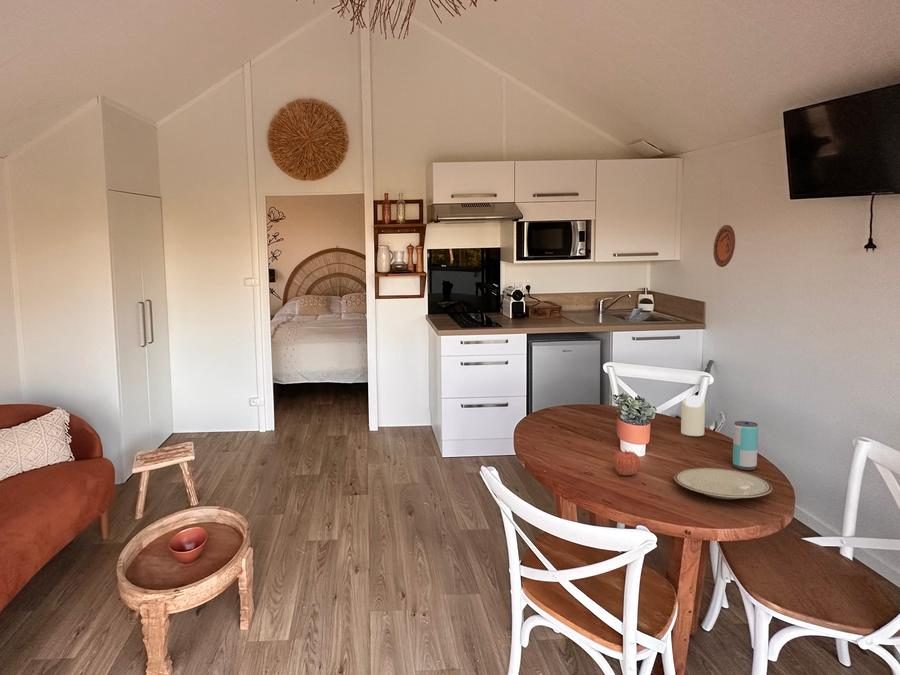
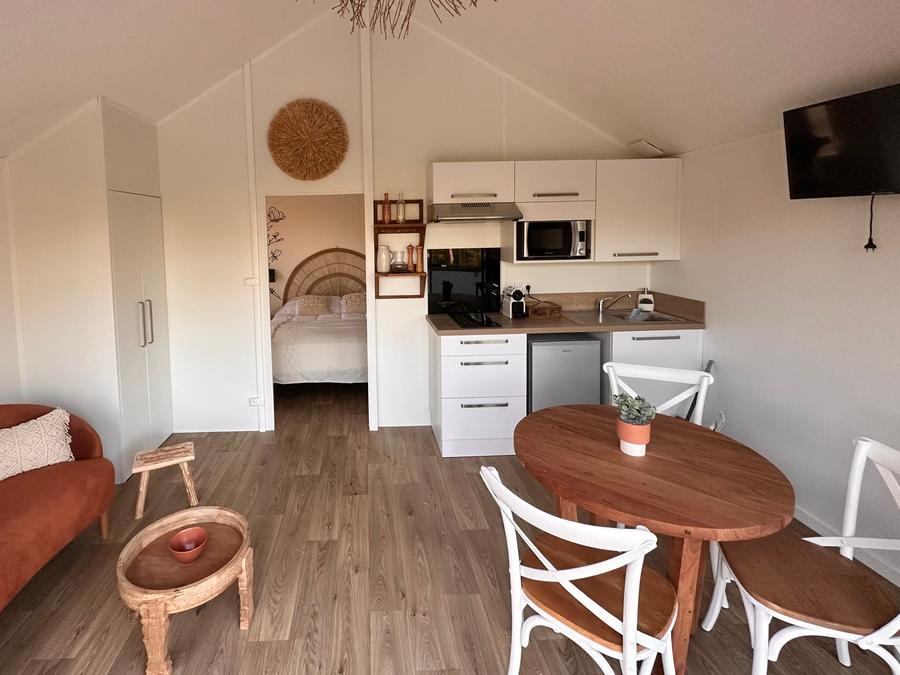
- apple [612,449,641,476]
- decorative plate [712,224,736,268]
- beverage can [732,420,759,471]
- plate [673,466,773,500]
- candle [680,394,706,437]
